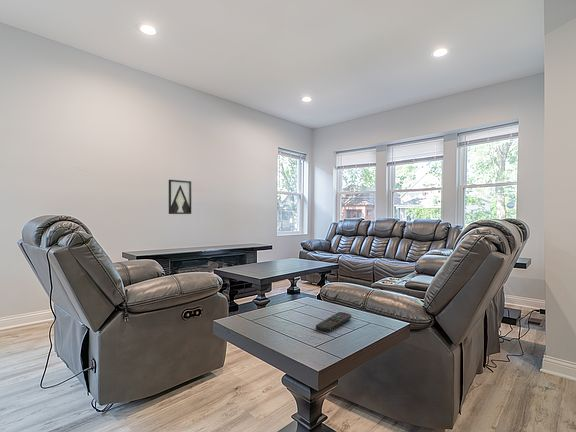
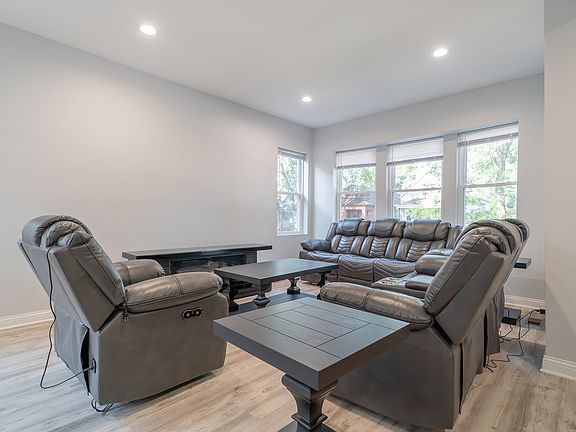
- remote control [315,311,352,333]
- wall art [168,179,192,215]
